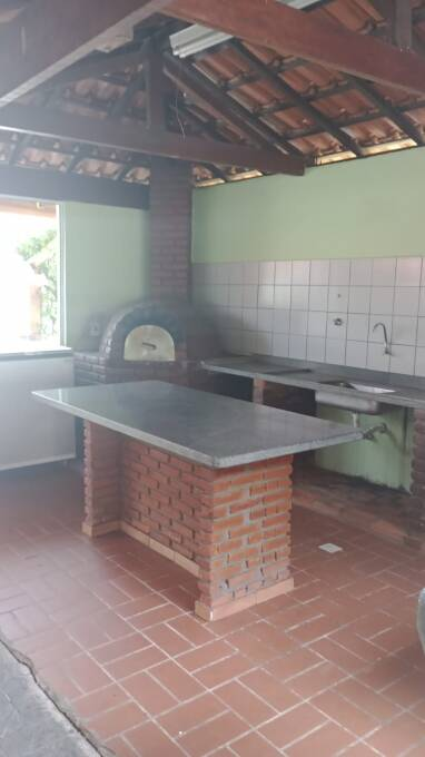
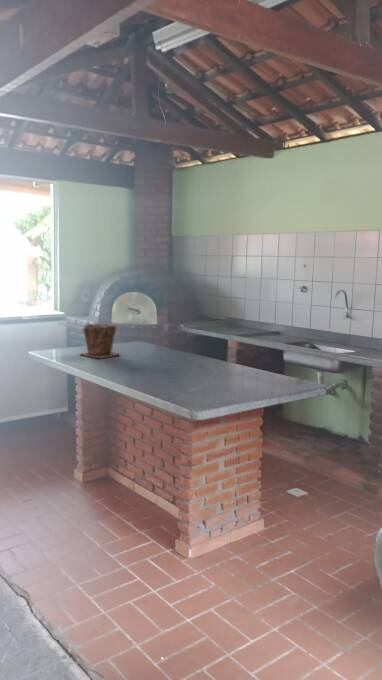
+ plant pot [79,322,122,359]
